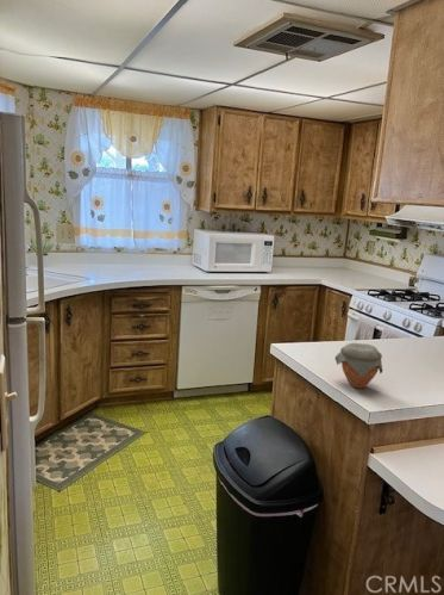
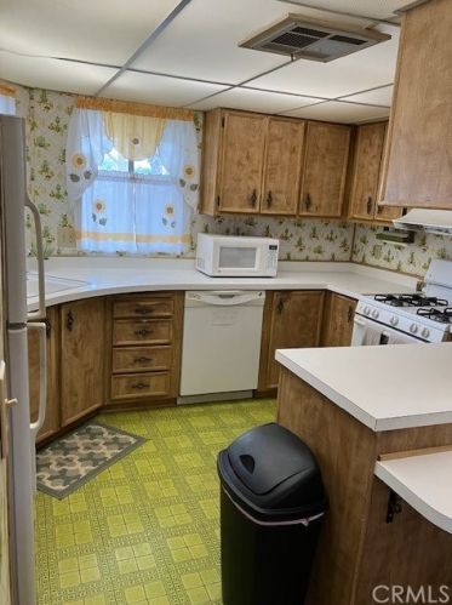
- jar [333,342,383,390]
